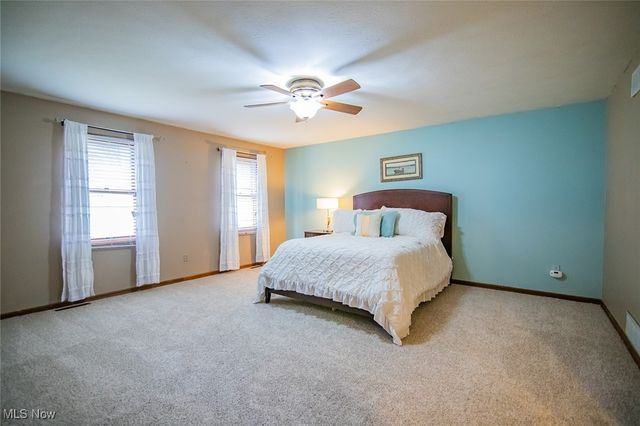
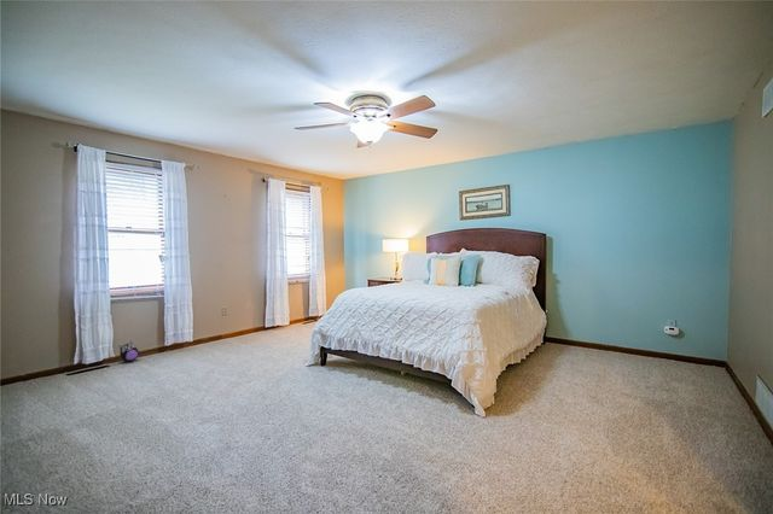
+ plush toy [117,339,140,363]
